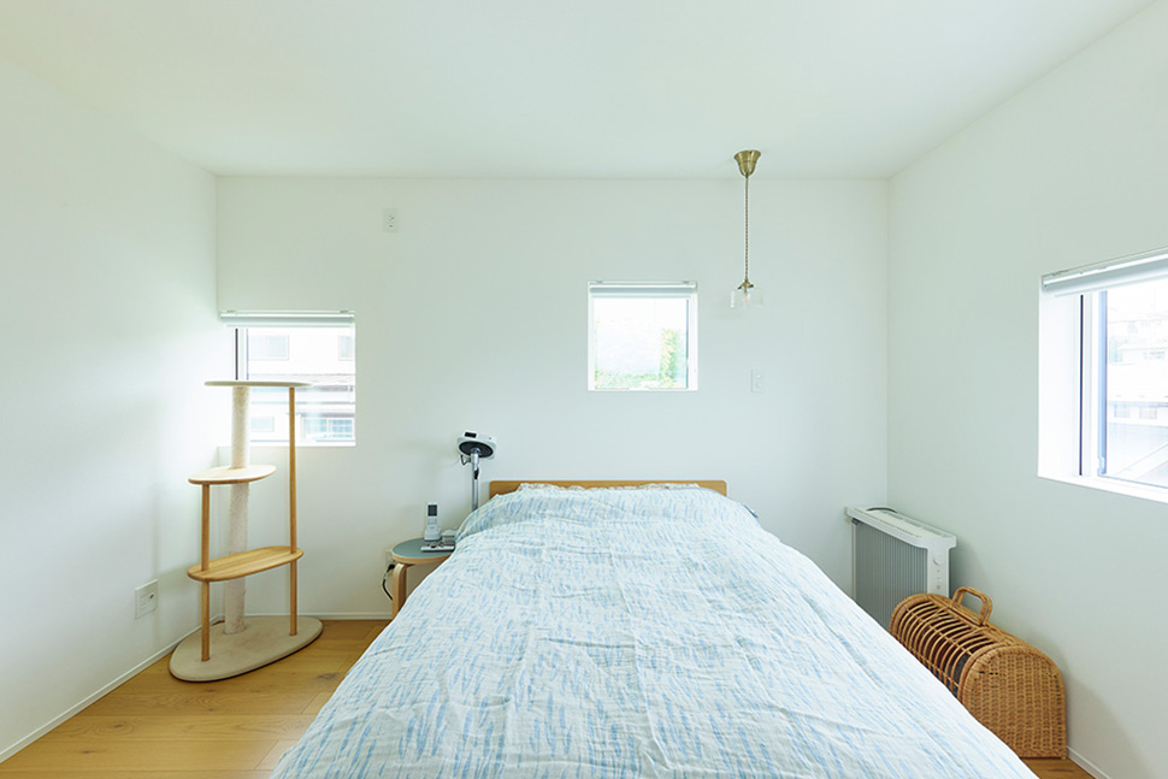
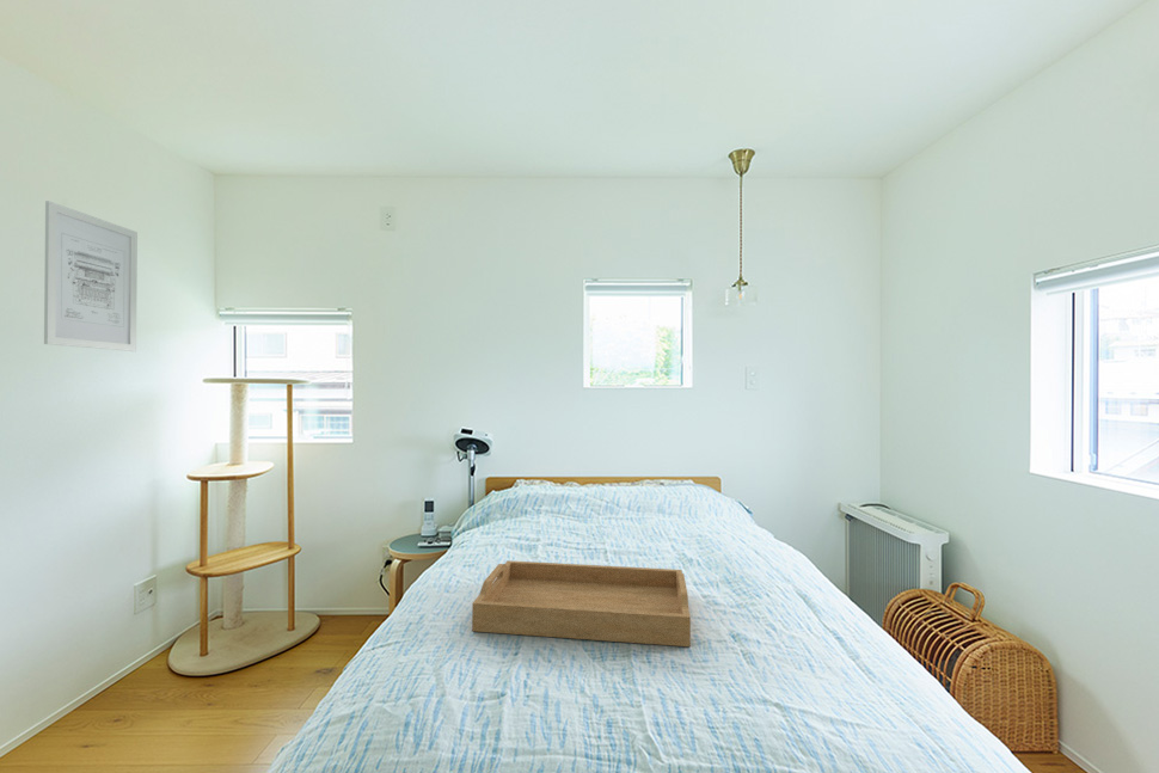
+ wall art [43,200,139,352]
+ serving tray [471,559,692,648]
